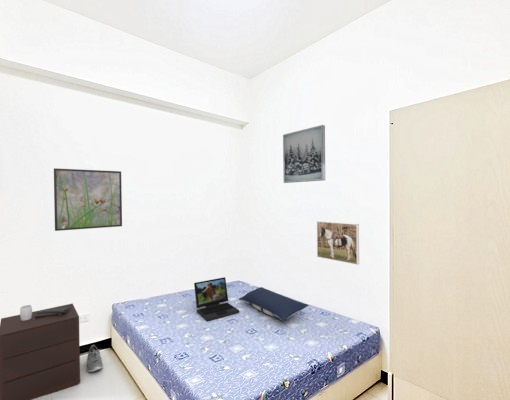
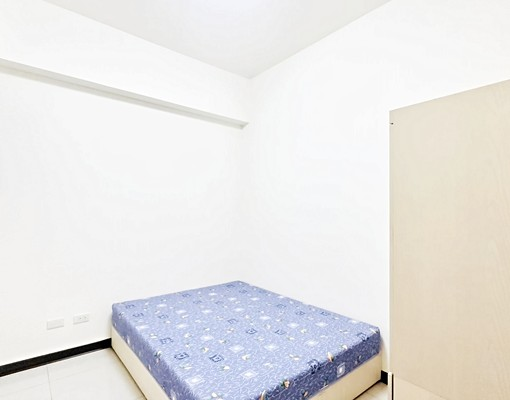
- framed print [53,167,123,232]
- laptop [193,276,240,322]
- pillow [238,286,309,322]
- nightstand [0,303,81,400]
- sneaker [85,344,104,373]
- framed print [316,220,360,266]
- wall art [282,124,326,184]
